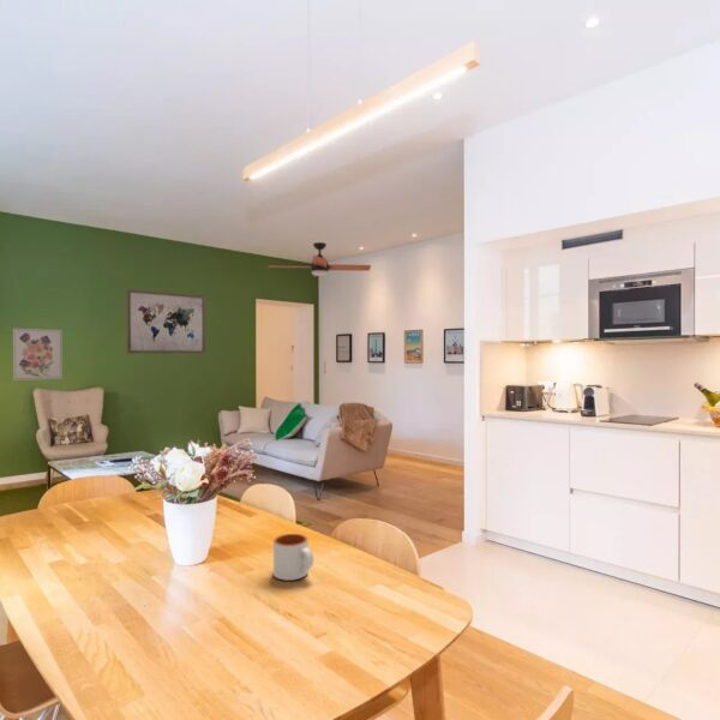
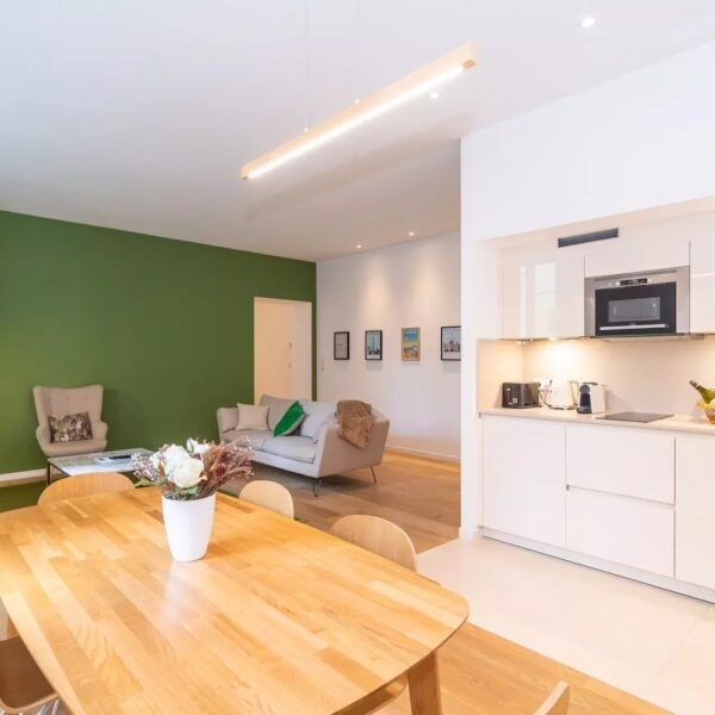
- wall art [126,288,206,354]
- mug [272,533,314,582]
- electric fan [268,241,372,277]
- wall art [12,328,64,382]
